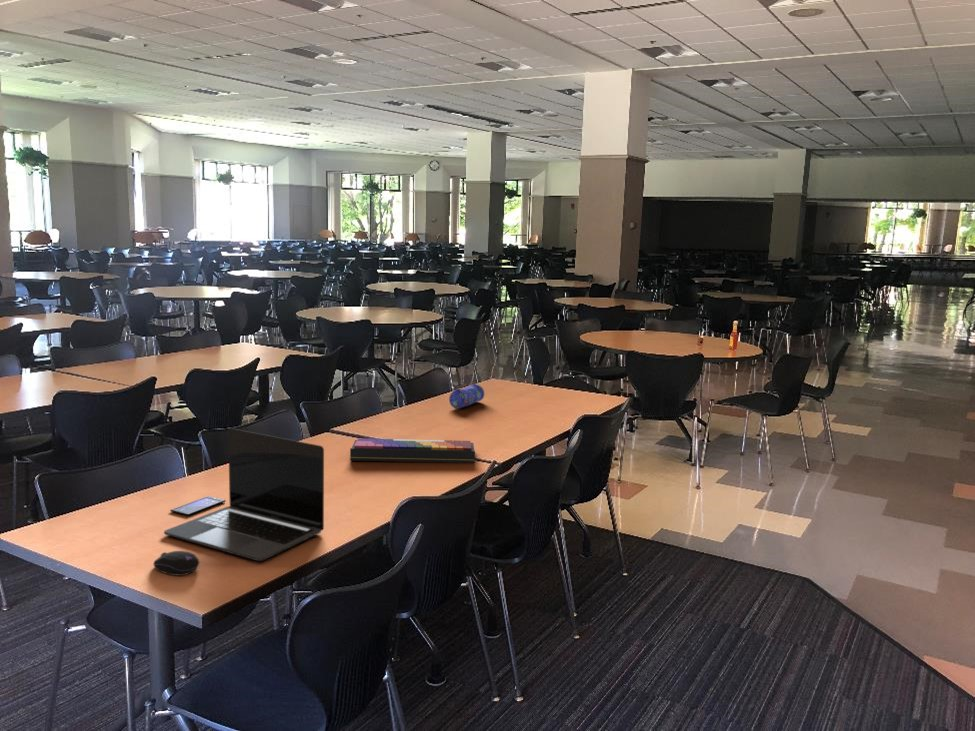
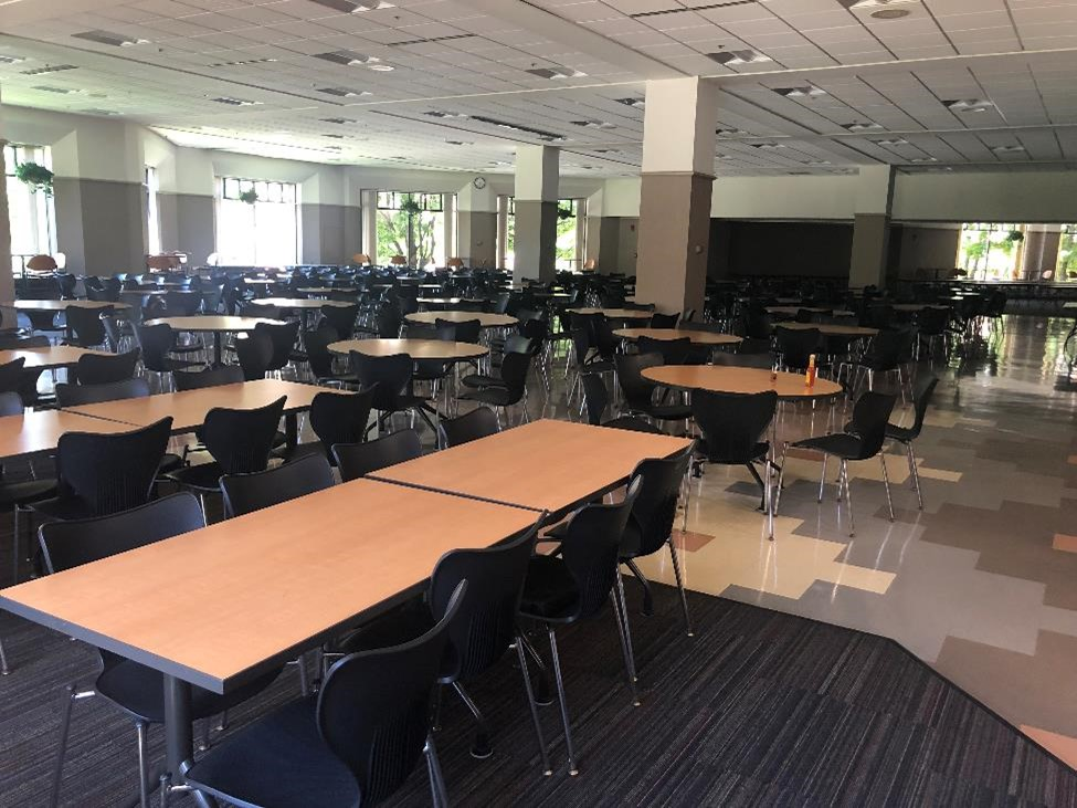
- computer mouse [152,550,201,577]
- laptop [163,427,325,562]
- pencil case [448,382,485,410]
- computer keyboard [349,437,476,464]
- smartphone [169,495,227,517]
